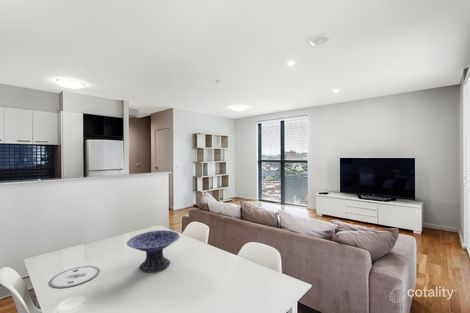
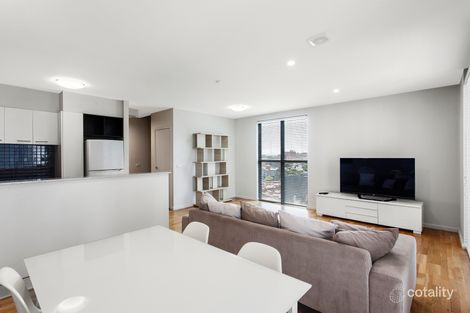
- decorative bowl [126,229,181,273]
- plate [48,265,100,289]
